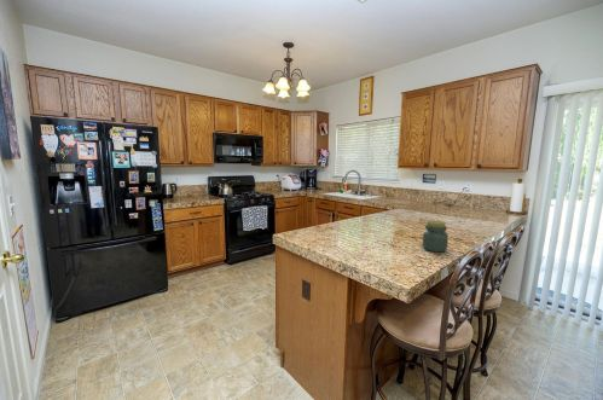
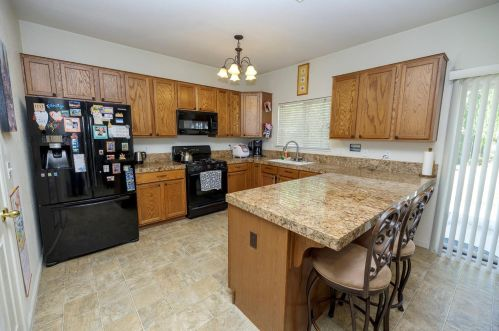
- jar [422,219,450,254]
